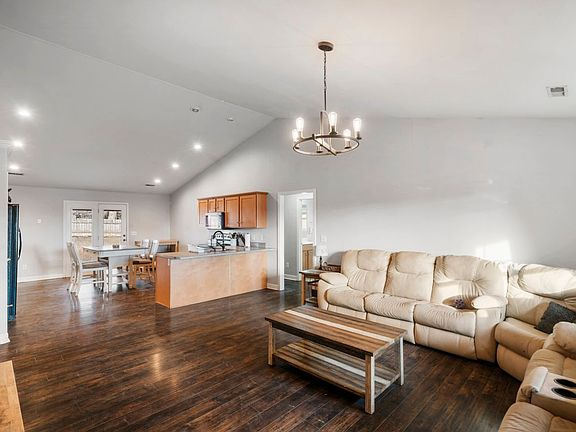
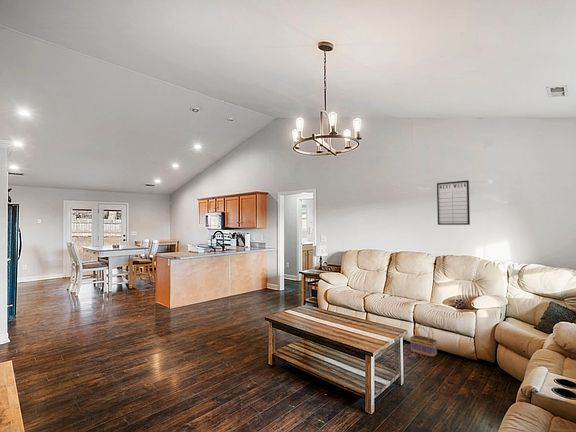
+ writing board [436,179,471,226]
+ basket [409,323,438,358]
